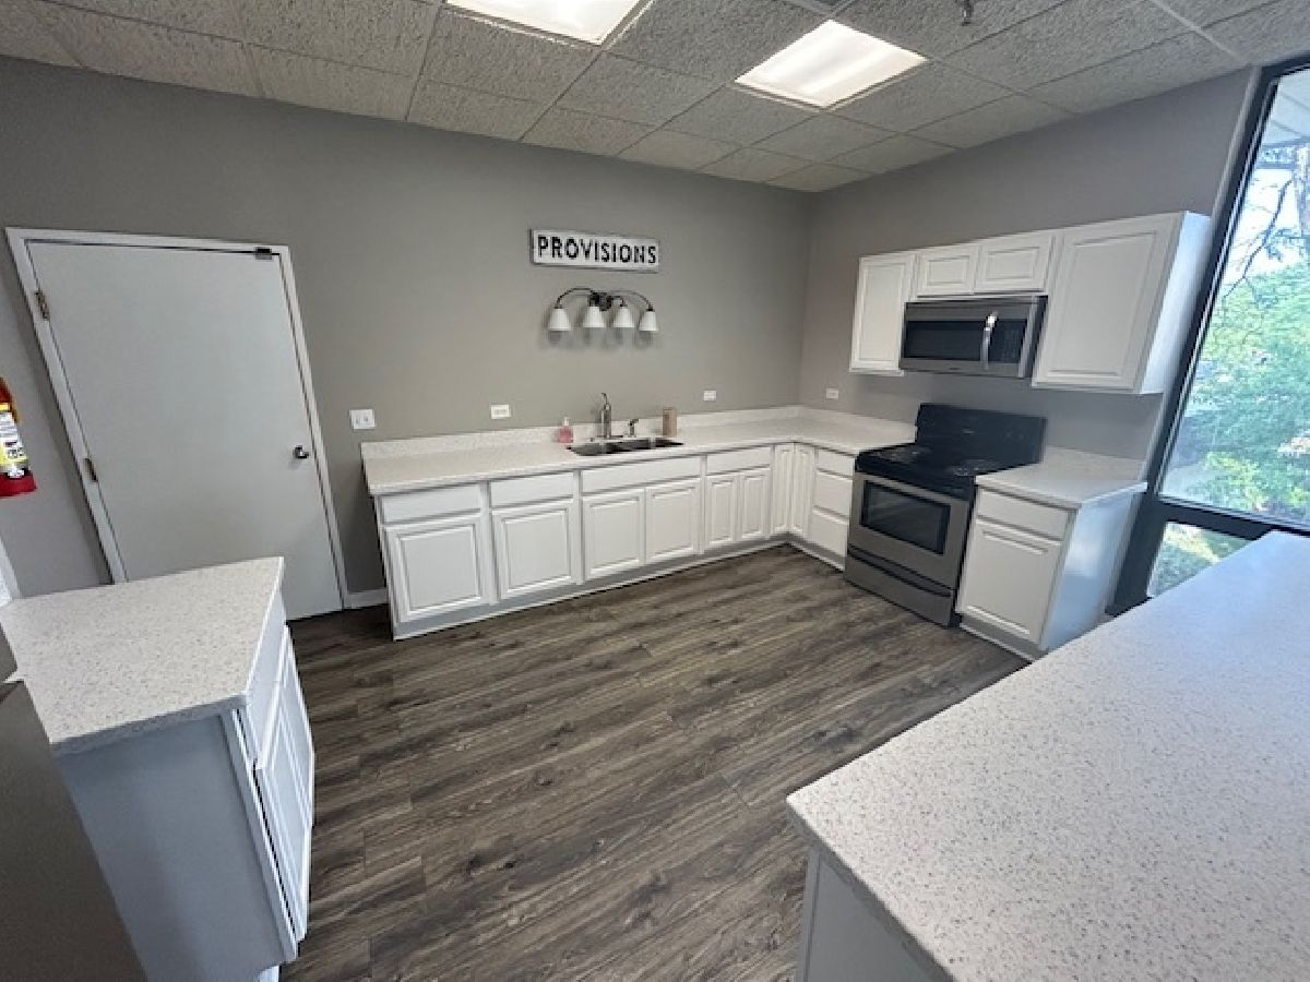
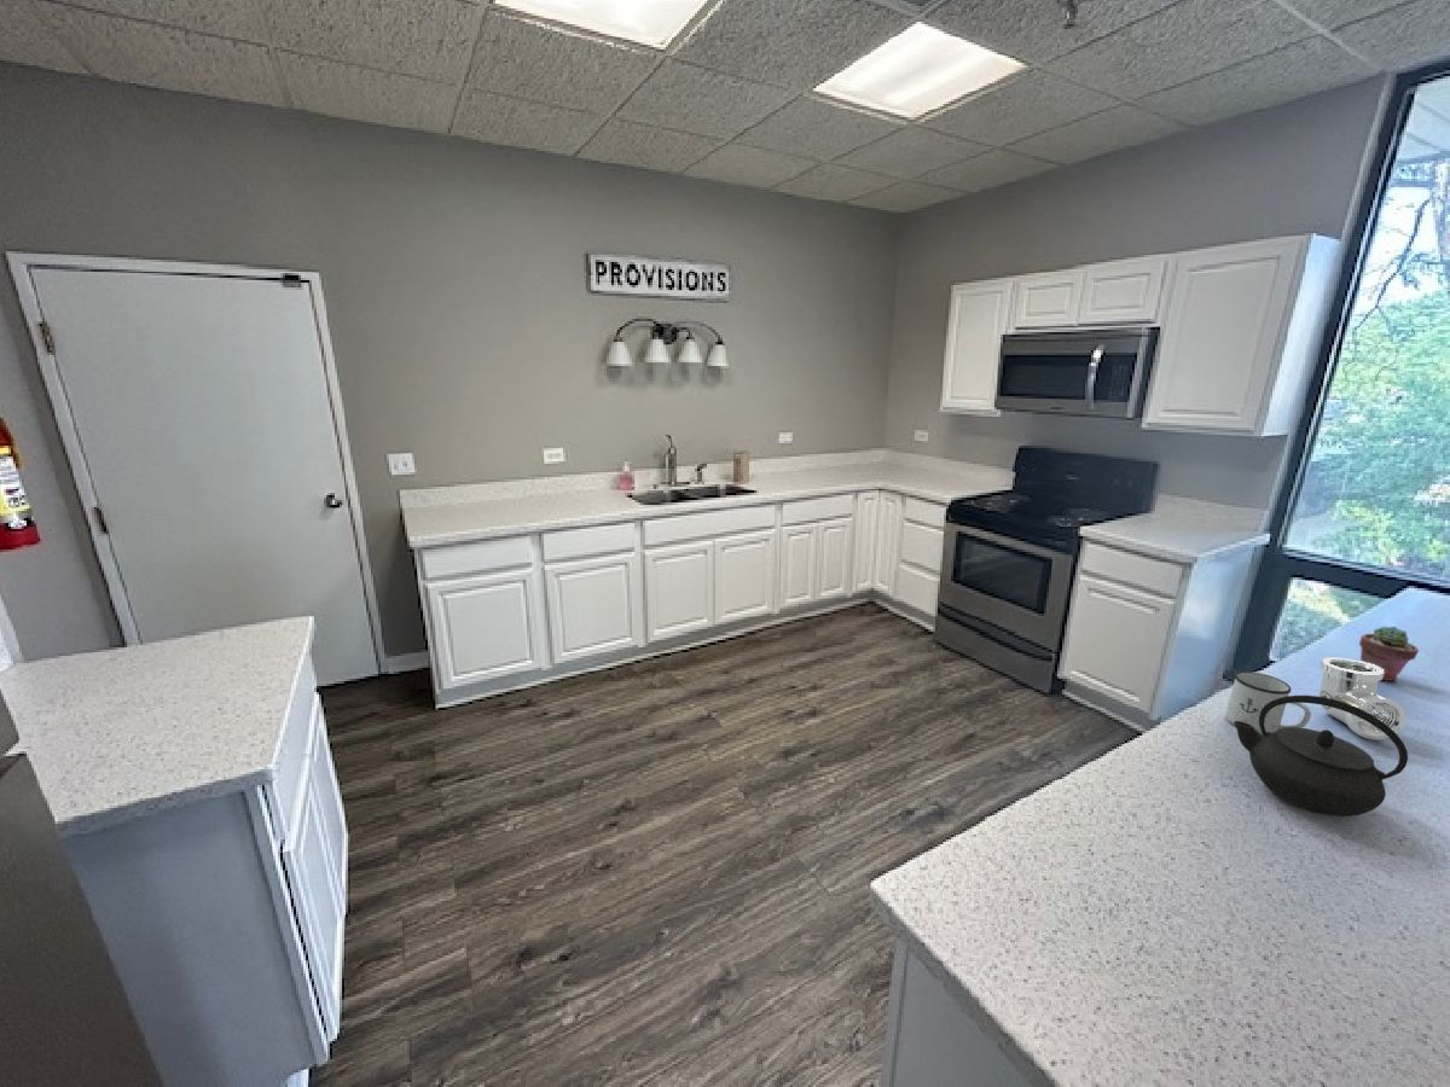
+ mug [1224,670,1312,734]
+ kettle [1234,694,1409,818]
+ potted succulent [1358,626,1420,682]
+ pipe fitting [1318,657,1406,742]
